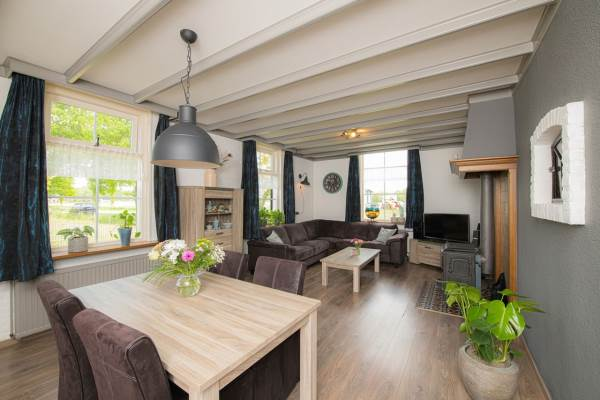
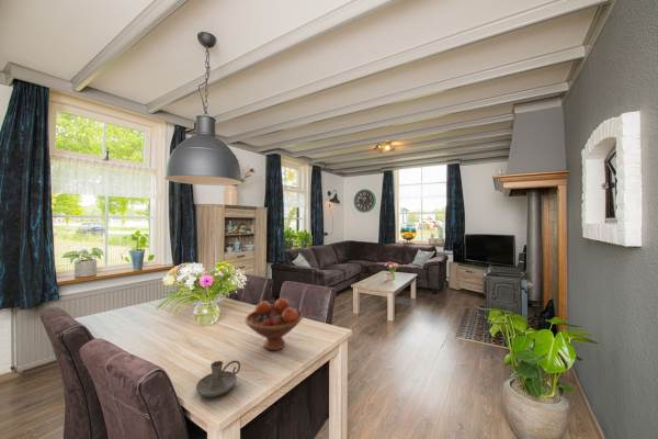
+ fruit bowl [243,297,304,351]
+ candle holder [195,360,241,398]
